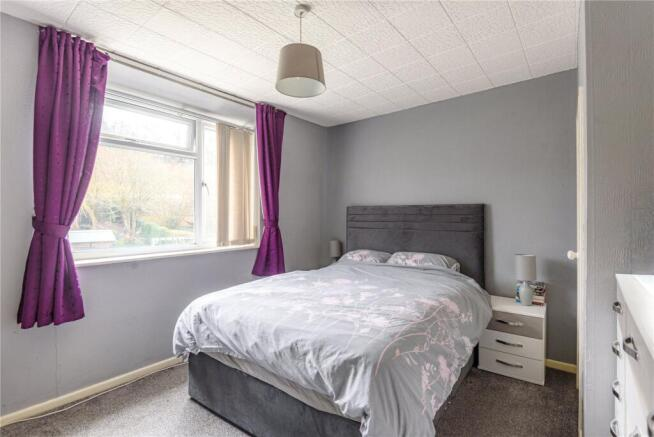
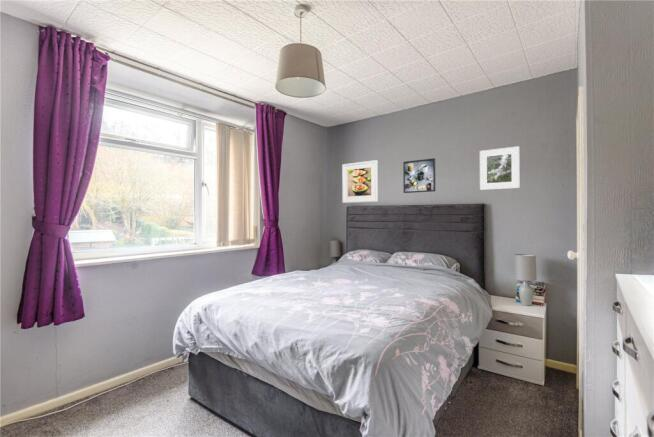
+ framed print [341,159,379,204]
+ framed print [402,157,436,194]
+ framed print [479,145,520,191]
